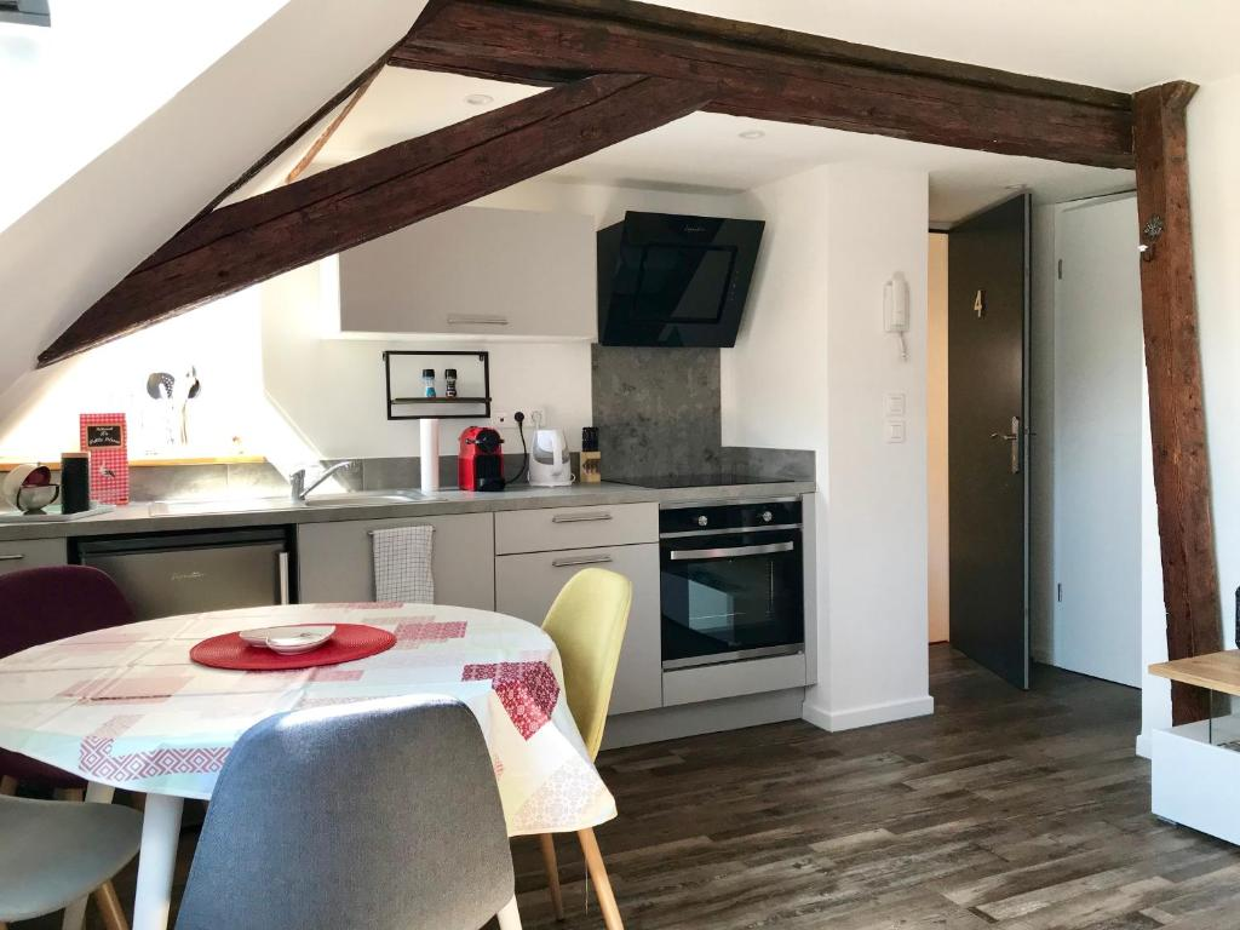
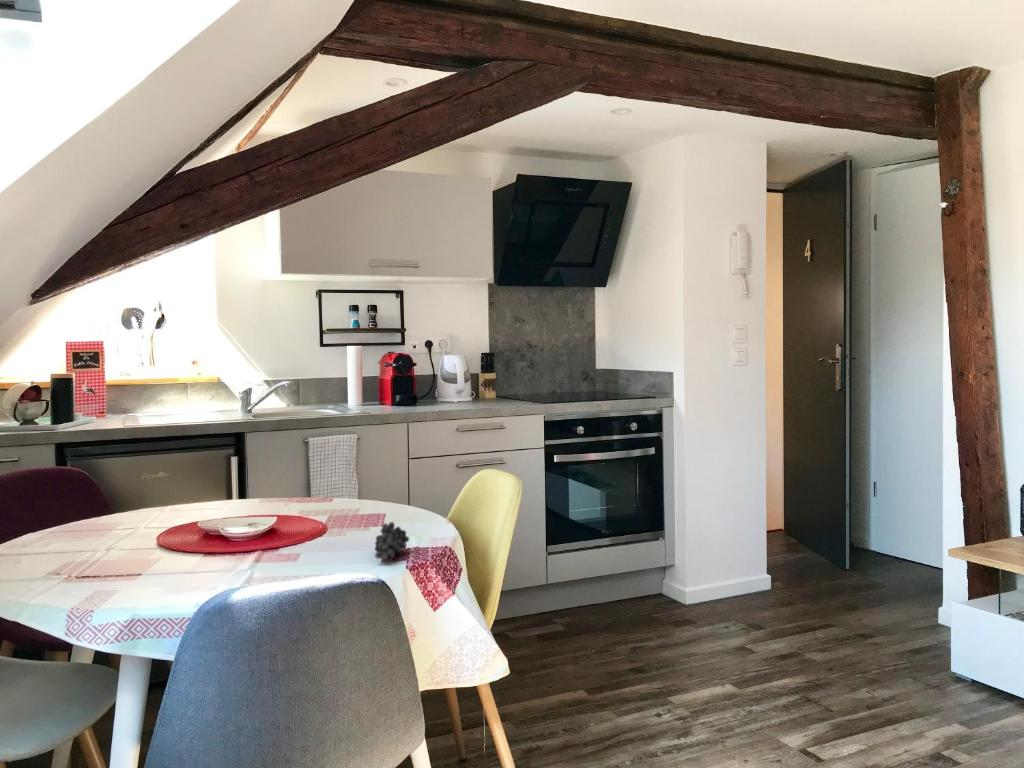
+ fruit [374,521,410,563]
